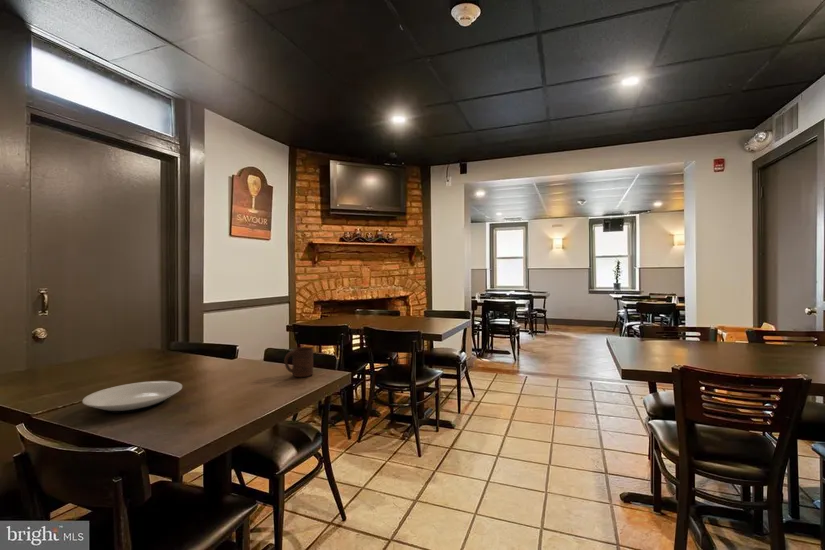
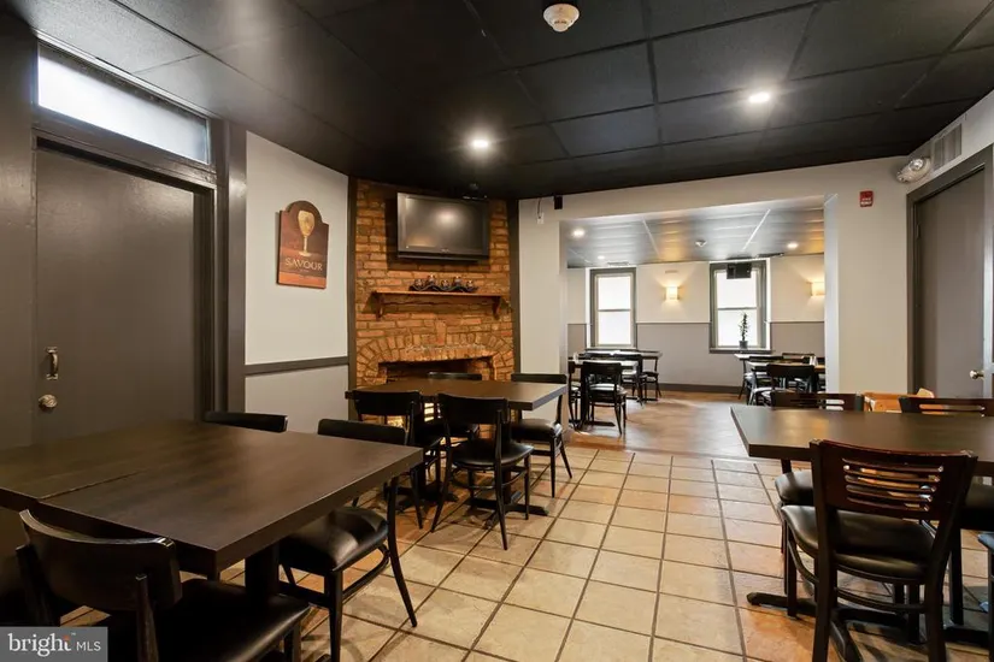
- plate [81,380,183,414]
- cup [283,346,314,378]
